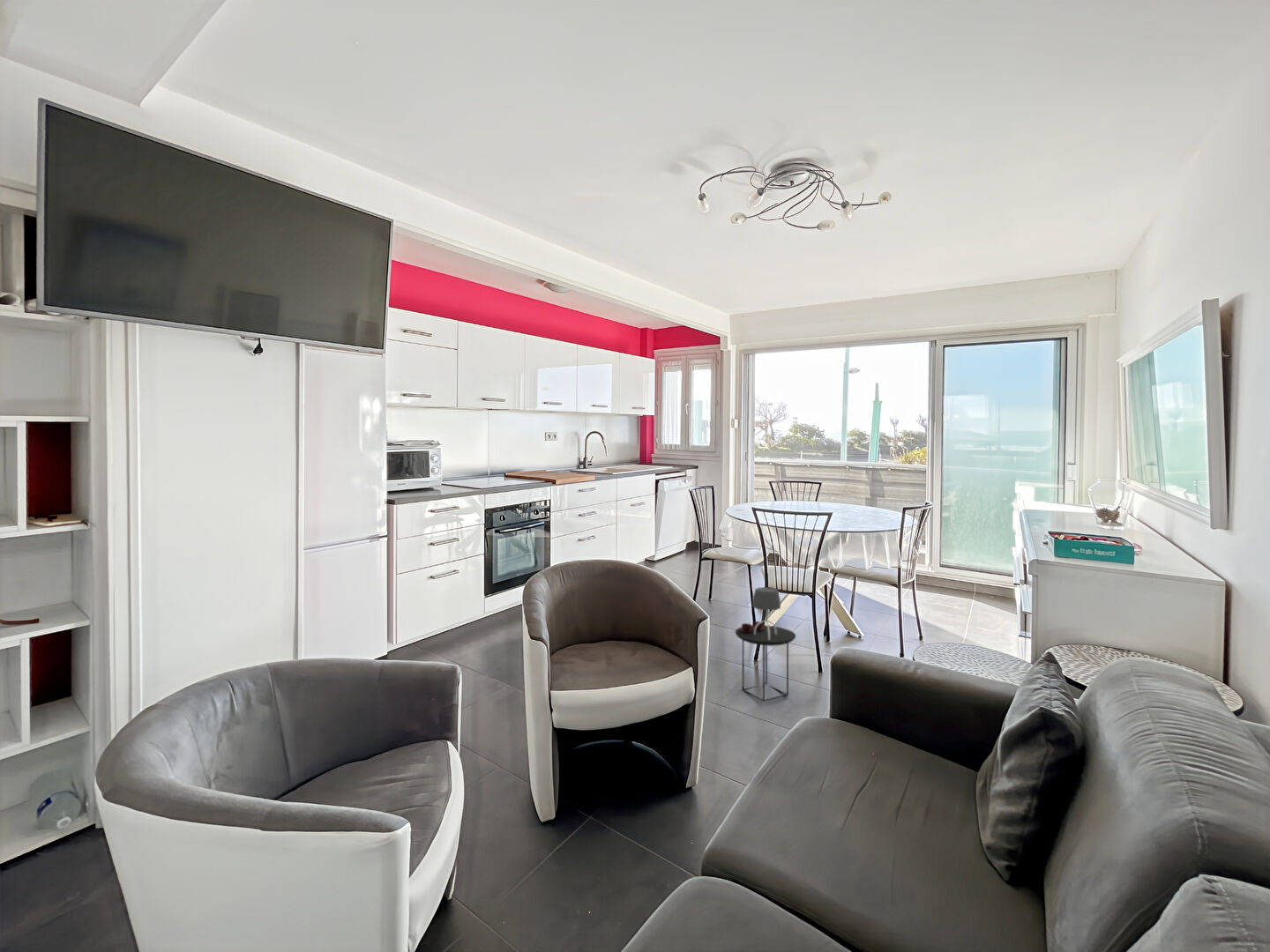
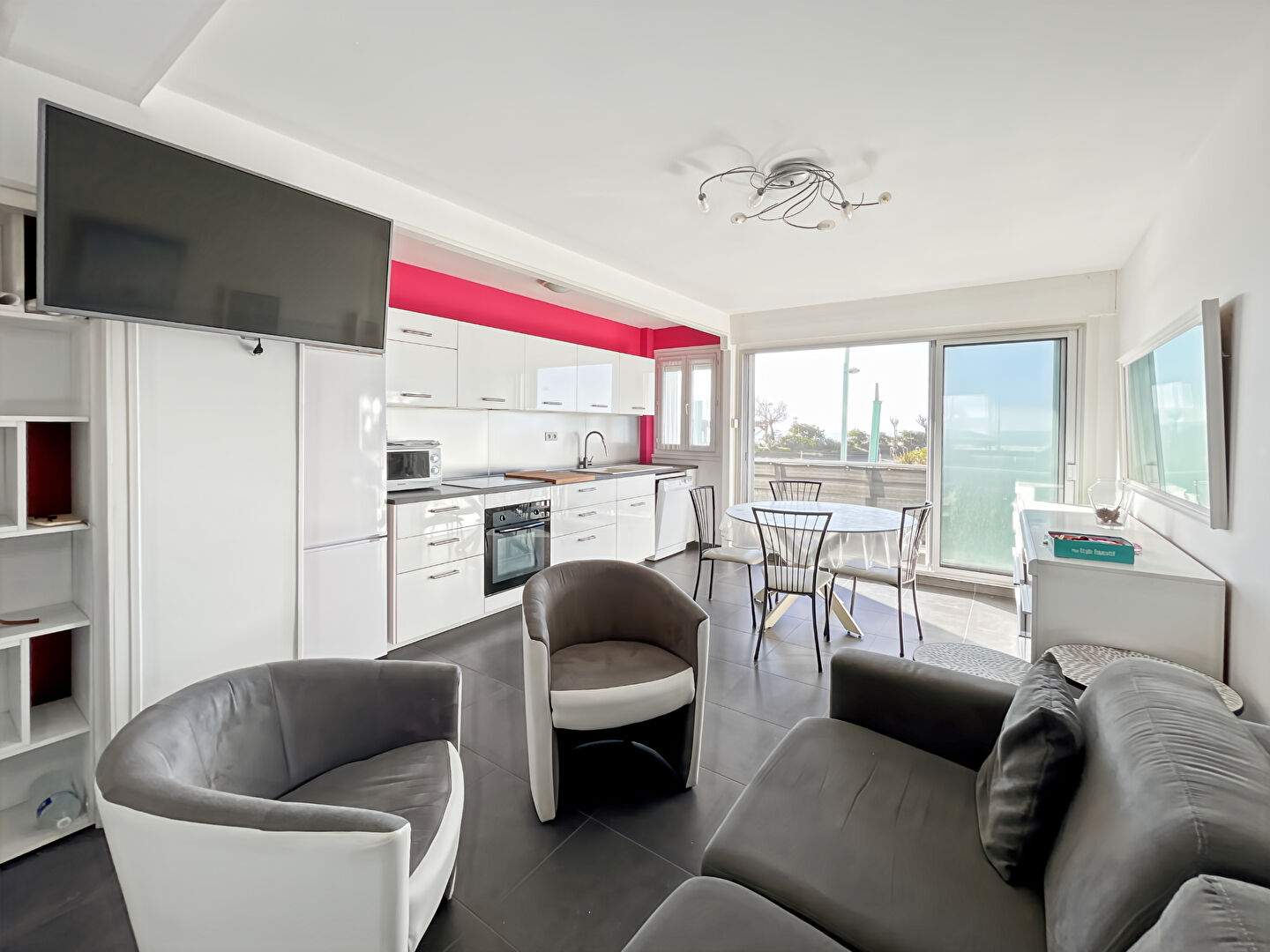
- side table [734,586,796,703]
